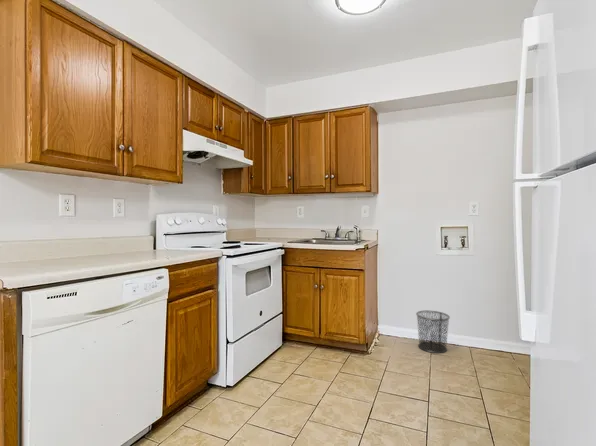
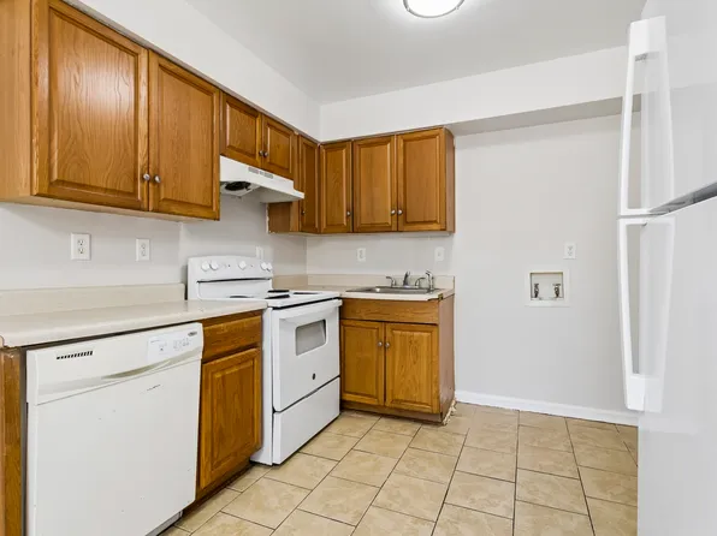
- waste bin [415,310,451,354]
